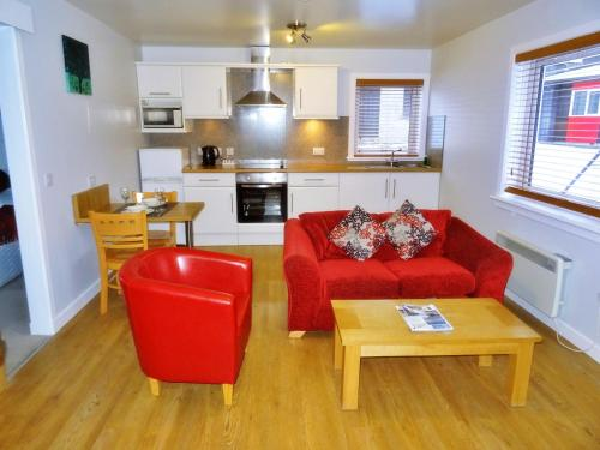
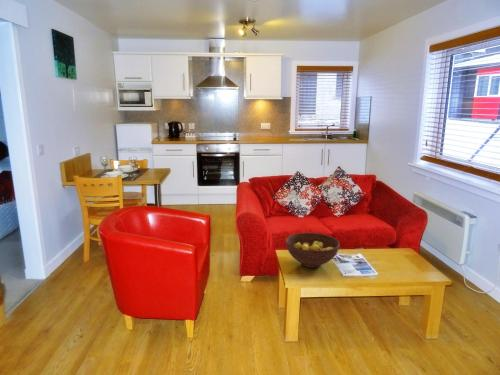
+ fruit bowl [285,232,340,269]
